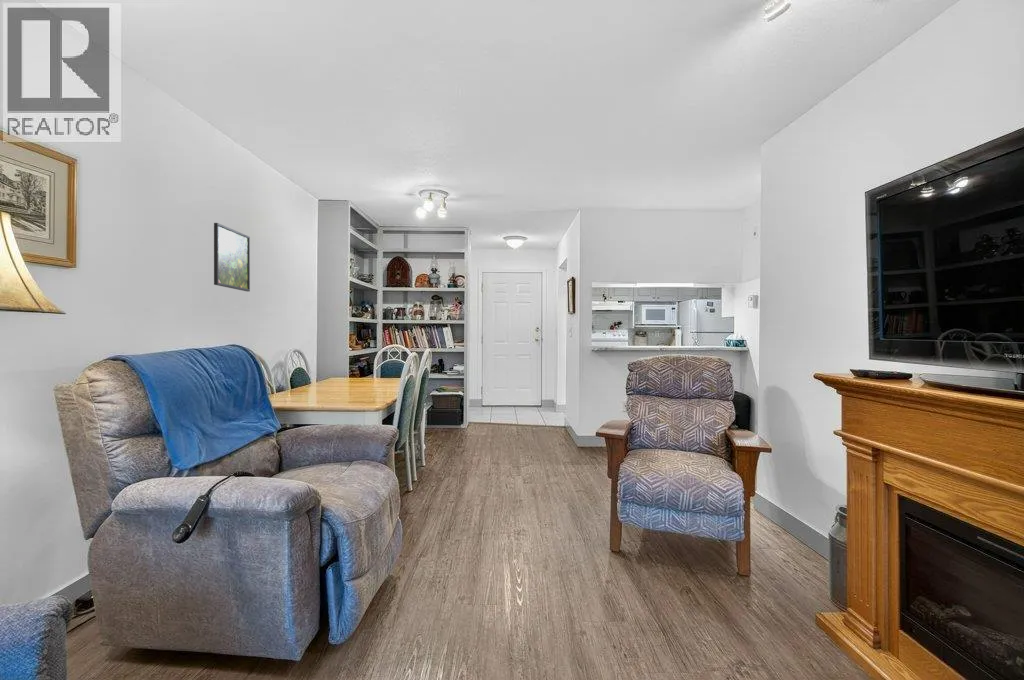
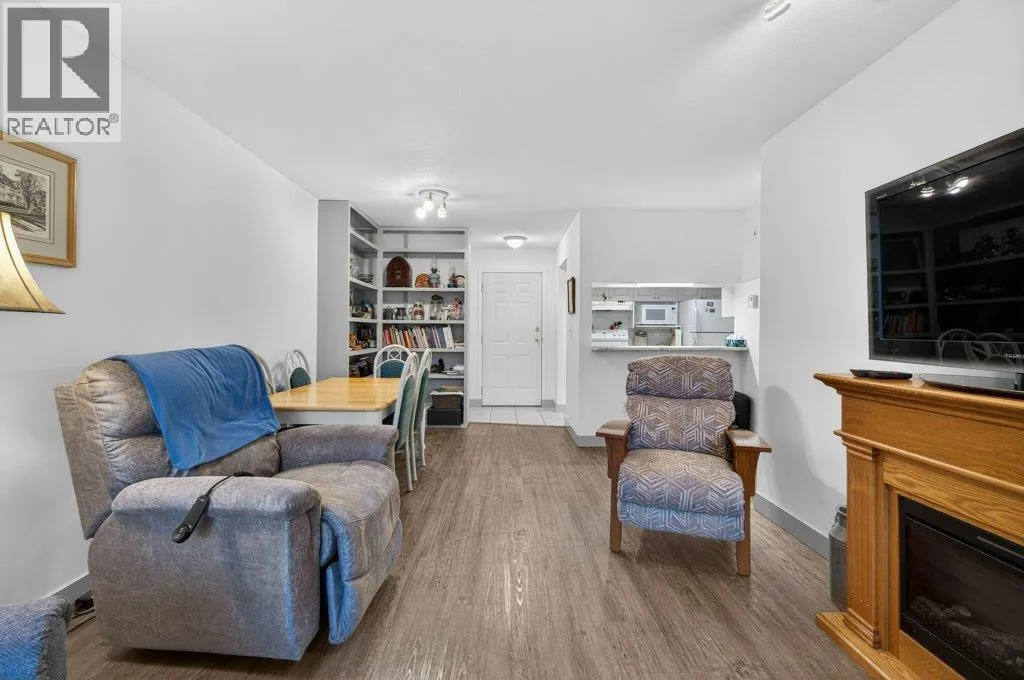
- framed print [213,222,251,293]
